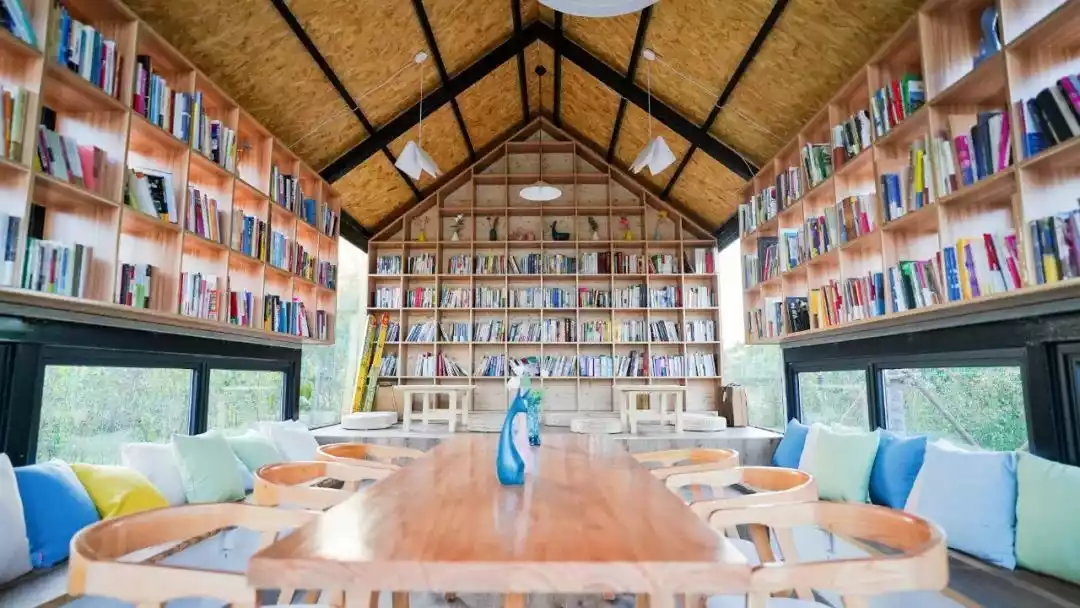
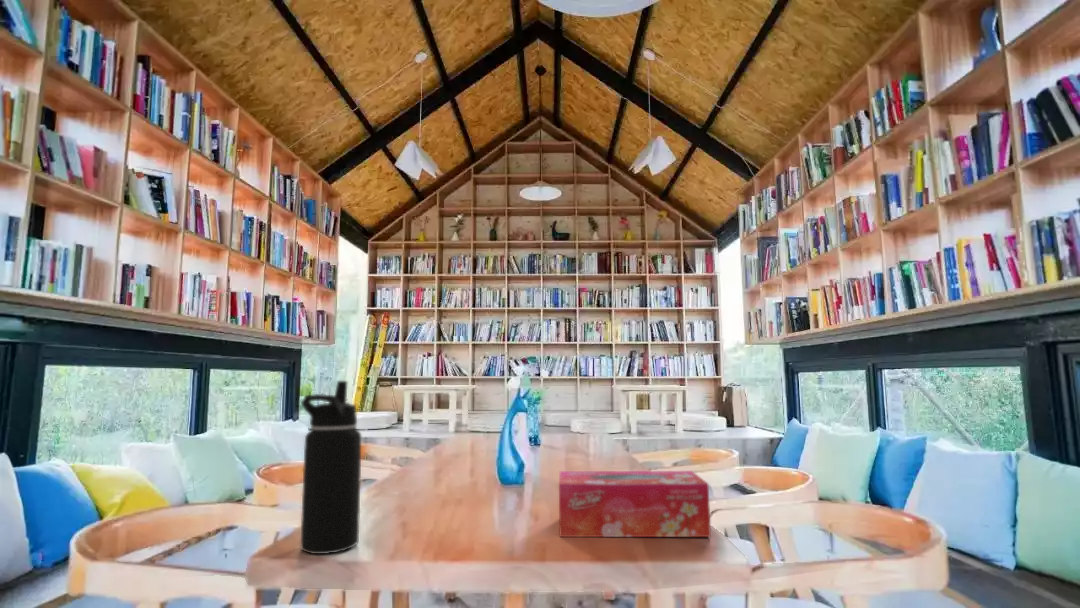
+ tissue box [558,470,712,538]
+ water bottle [300,380,362,555]
